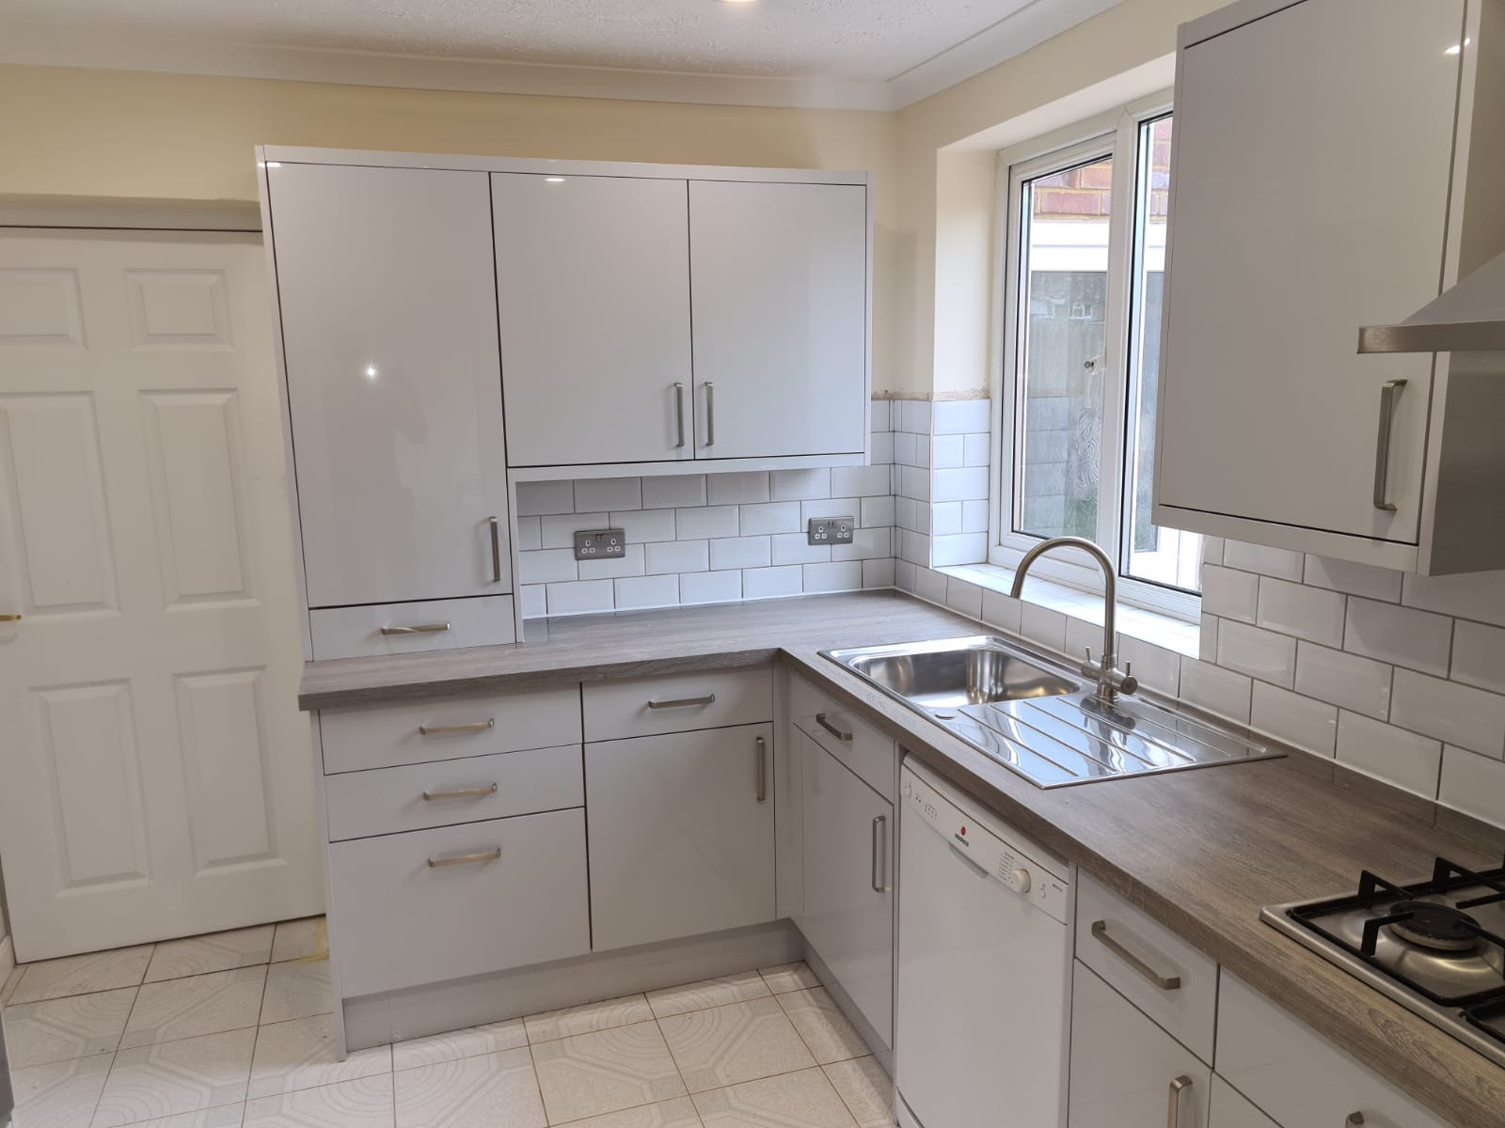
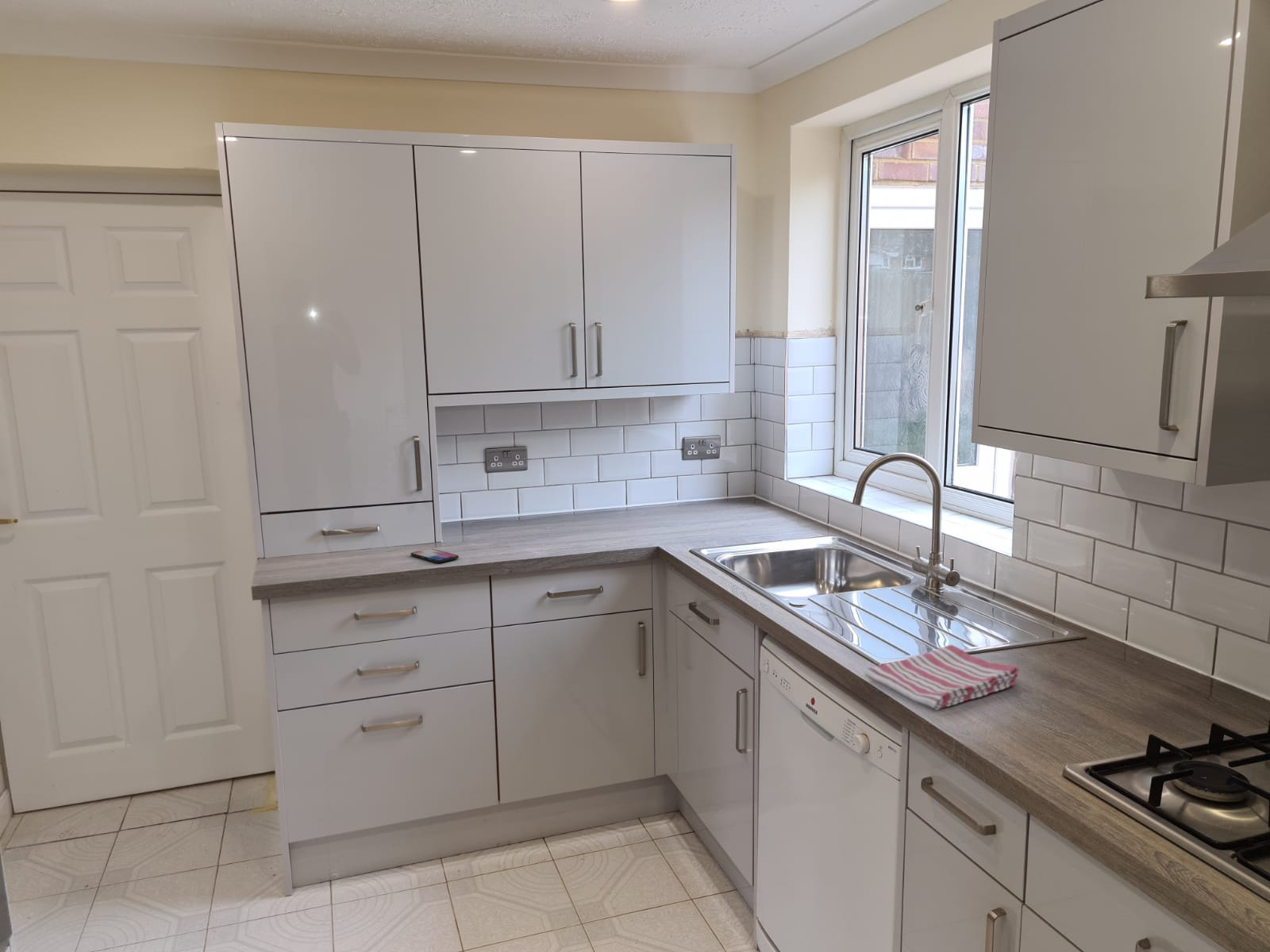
+ dish towel [864,644,1020,711]
+ smartphone [410,548,460,563]
